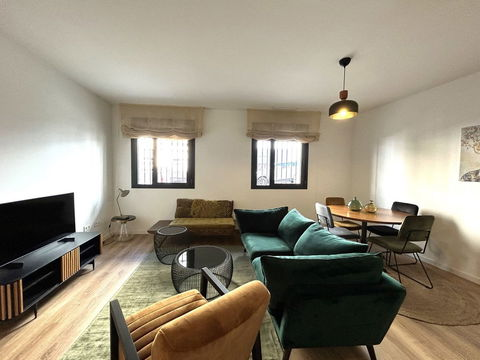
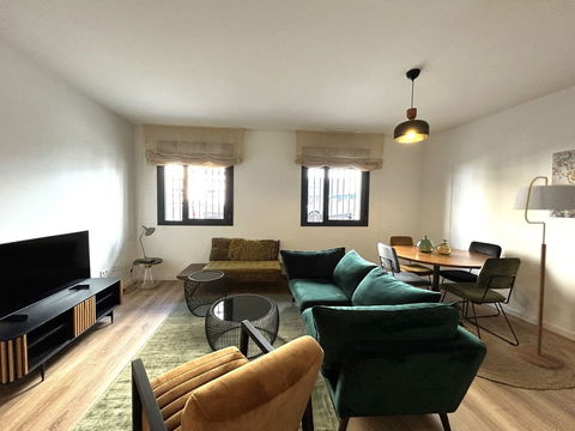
+ floor lamp [512,175,575,370]
